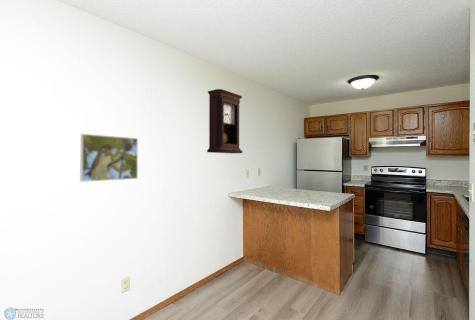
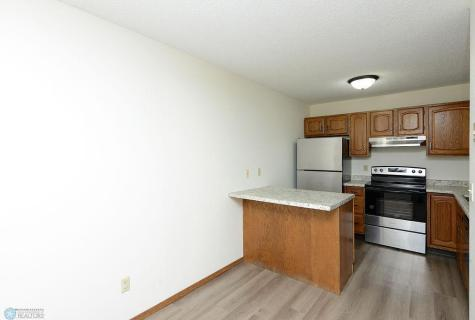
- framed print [79,133,139,183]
- pendulum clock [206,88,244,154]
